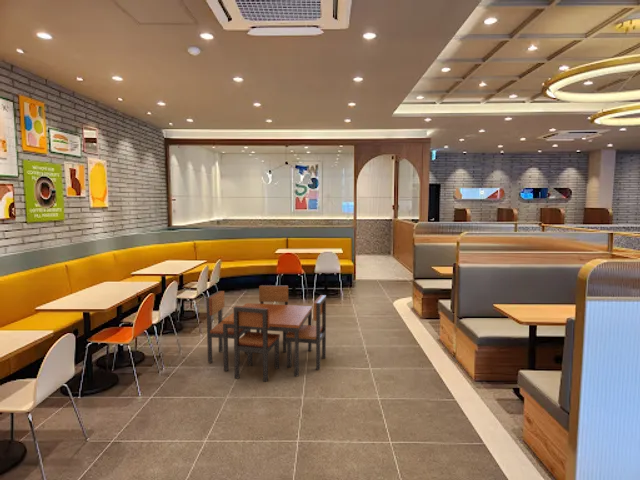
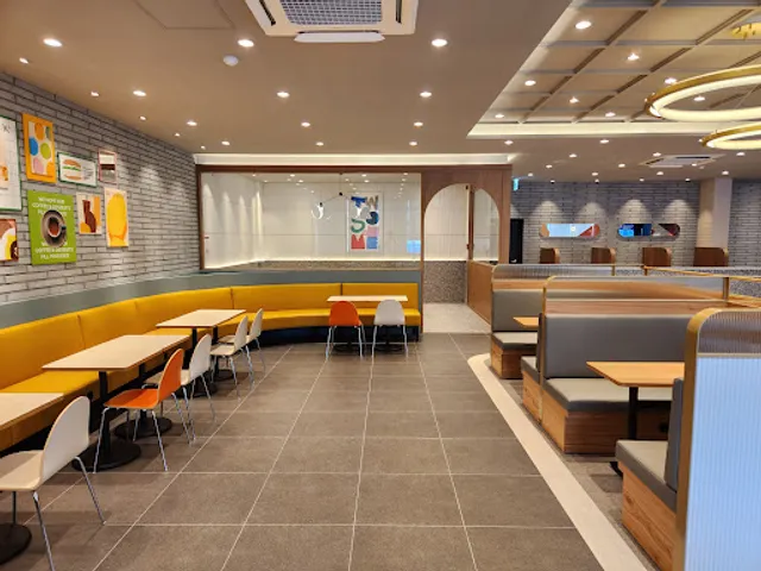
- dining table [205,284,327,383]
